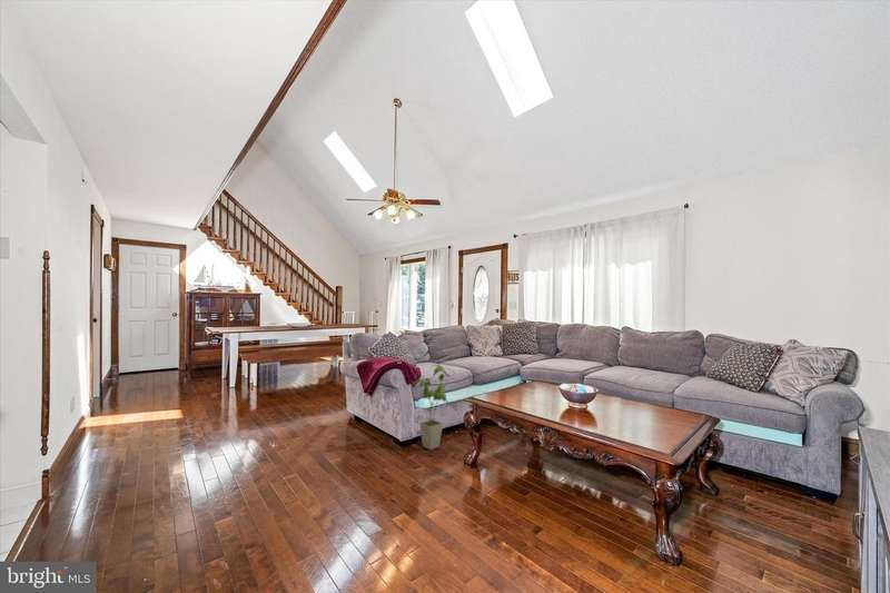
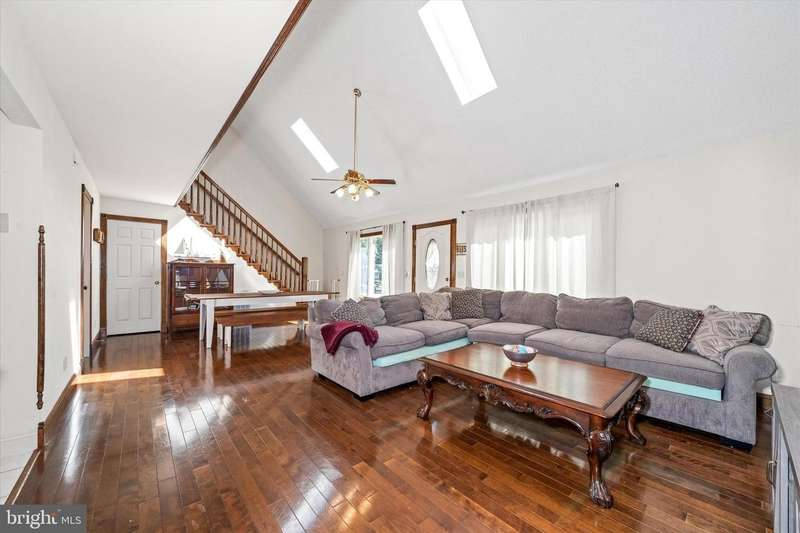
- house plant [413,363,458,451]
